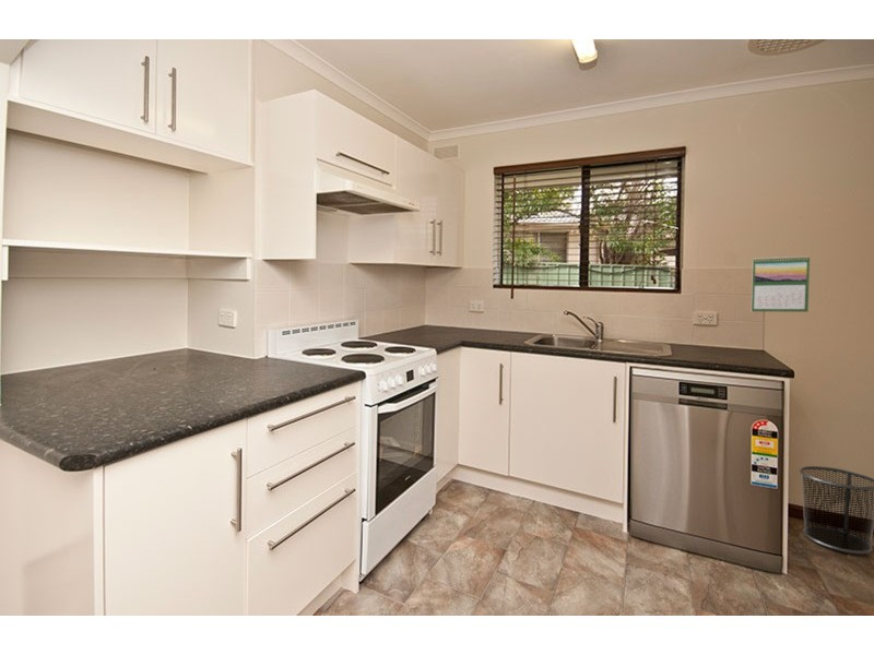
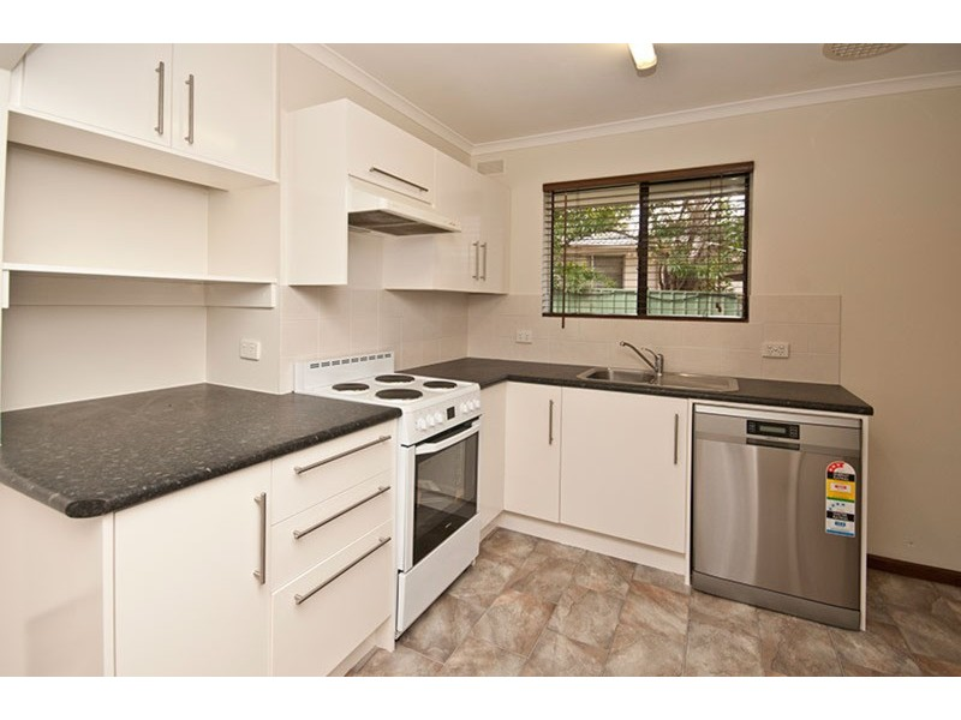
- calendar [751,254,811,313]
- waste bin [799,465,874,555]
